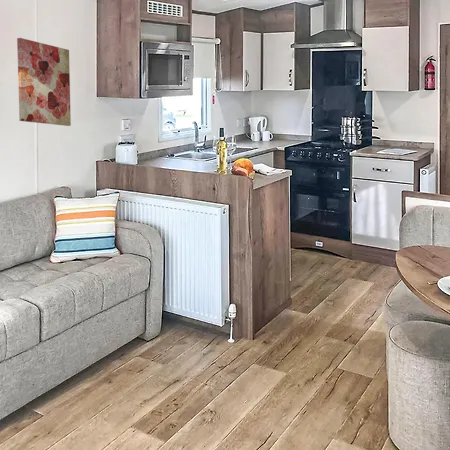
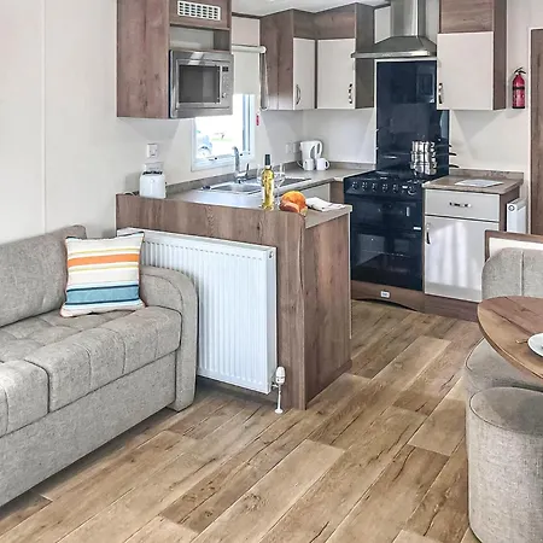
- wall art [16,37,72,127]
